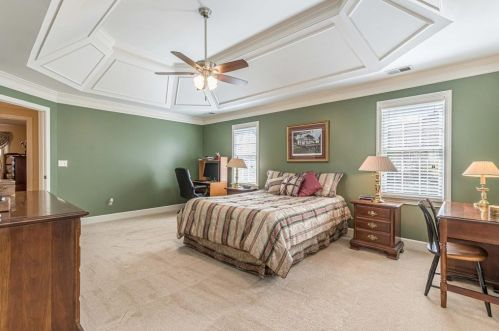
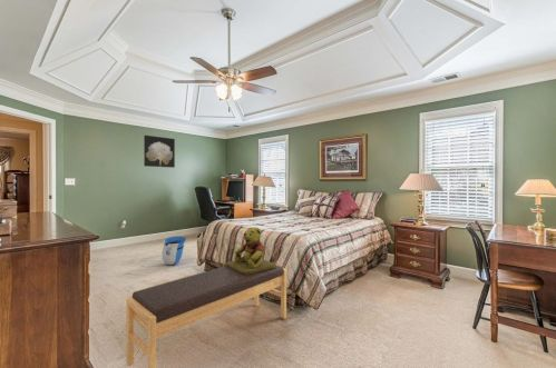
+ sun visor [162,236,187,266]
+ bench [125,265,287,368]
+ wall art [143,135,176,169]
+ teddy bear [224,226,277,276]
